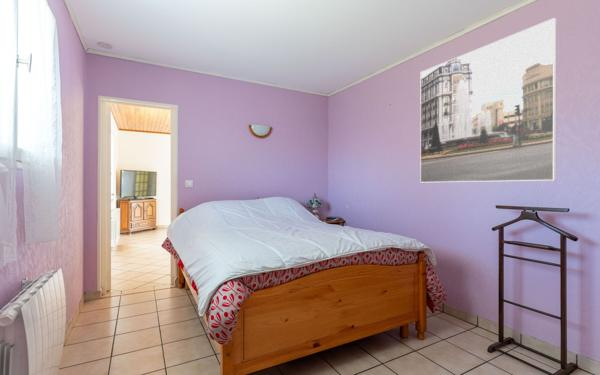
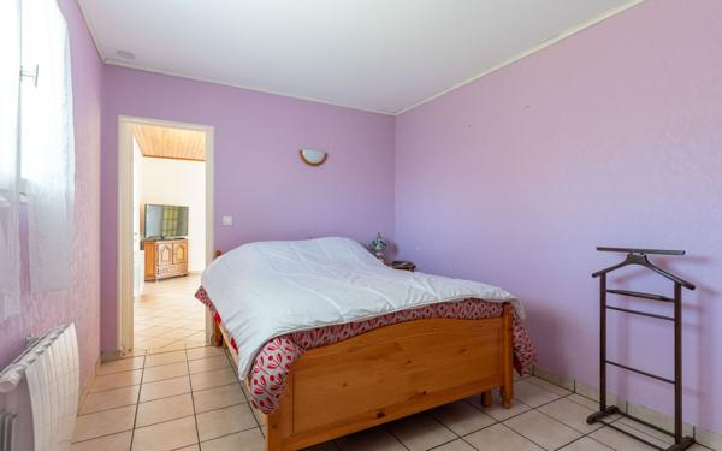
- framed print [419,17,558,183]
